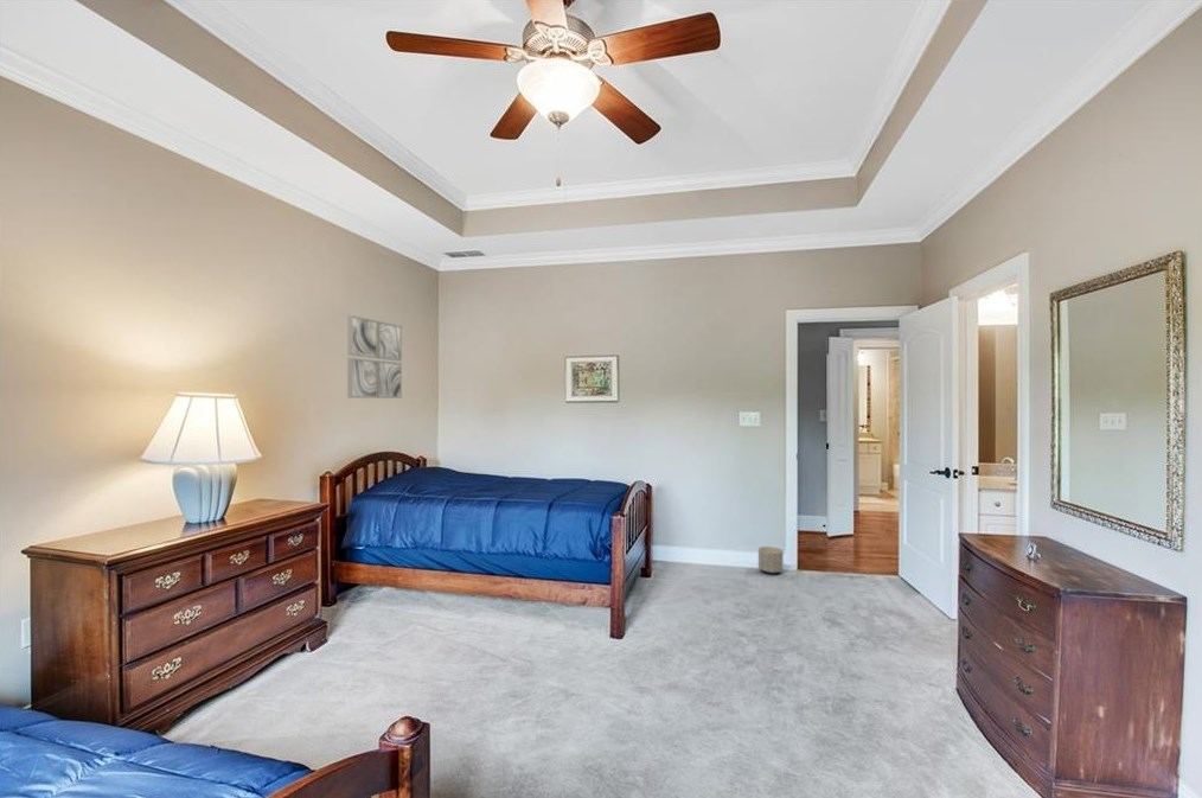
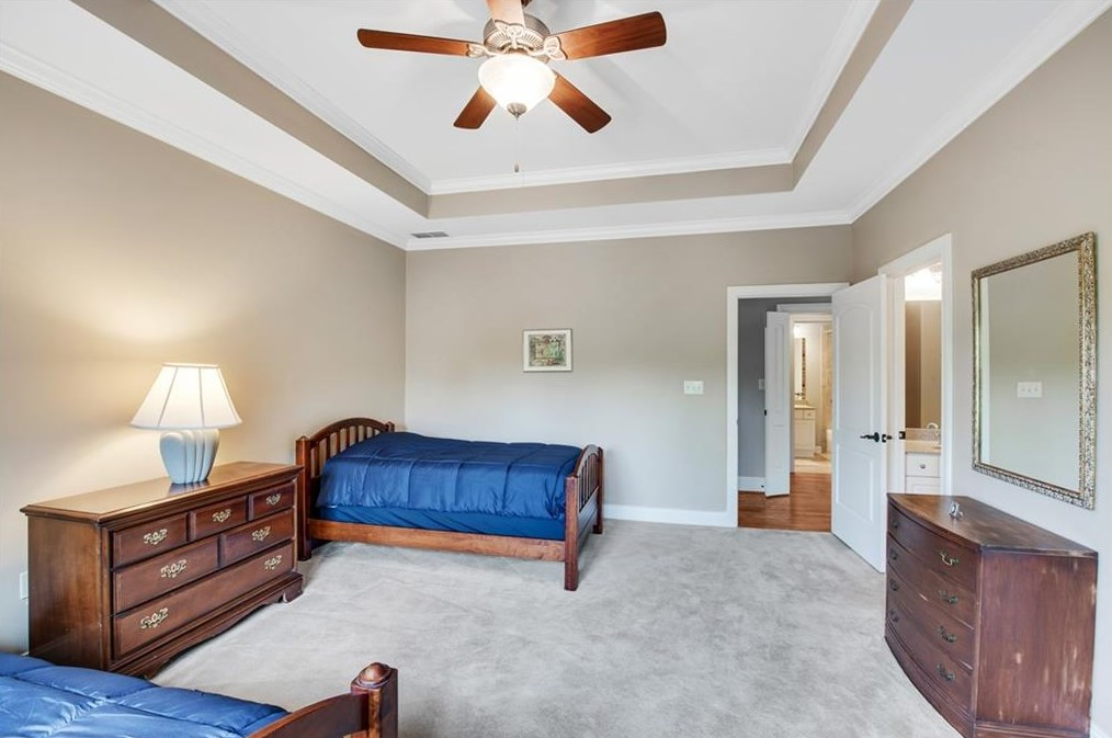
- wall art [346,314,403,400]
- planter [757,545,785,575]
